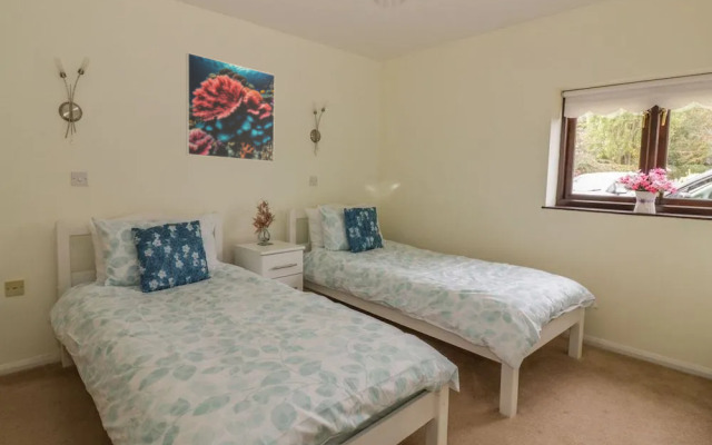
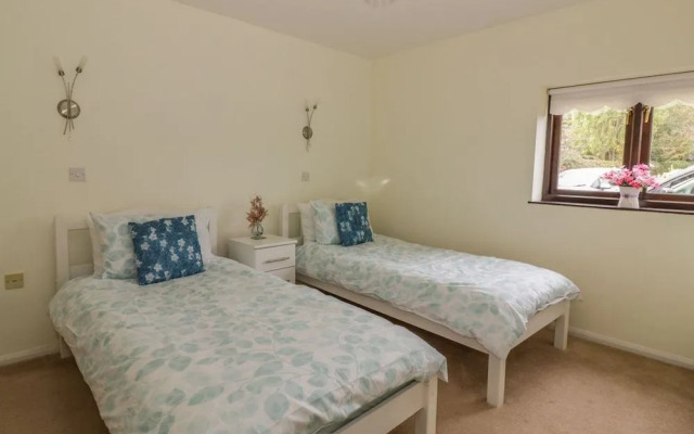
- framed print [185,51,276,164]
